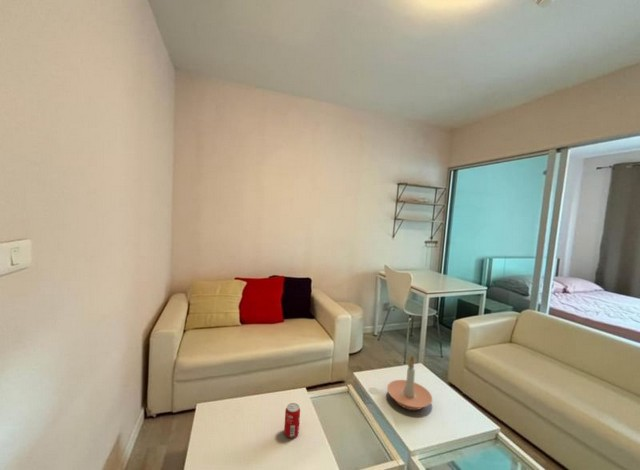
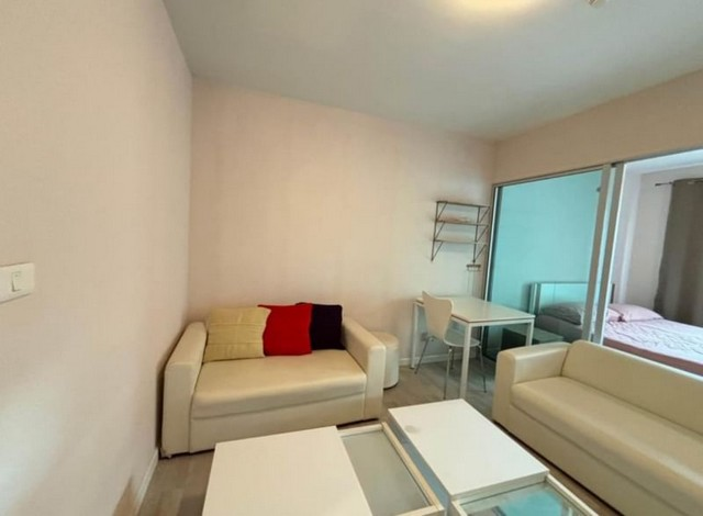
- beverage can [283,402,301,438]
- candle holder [386,354,433,411]
